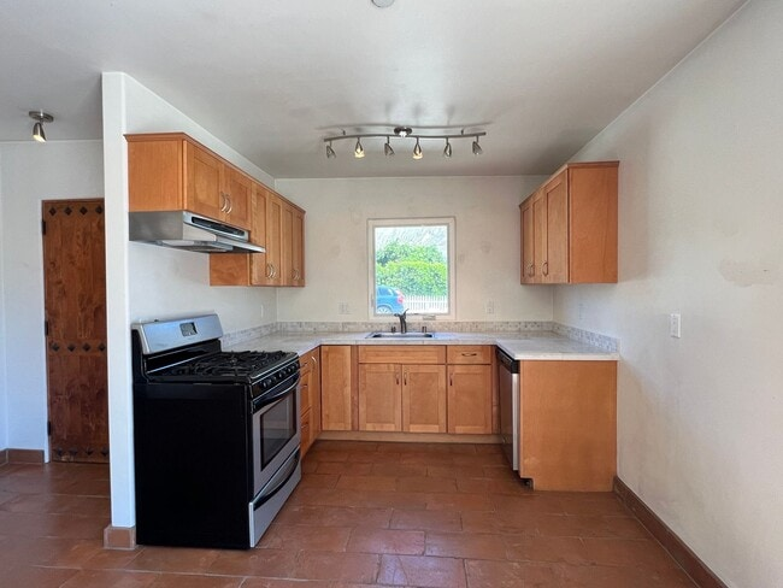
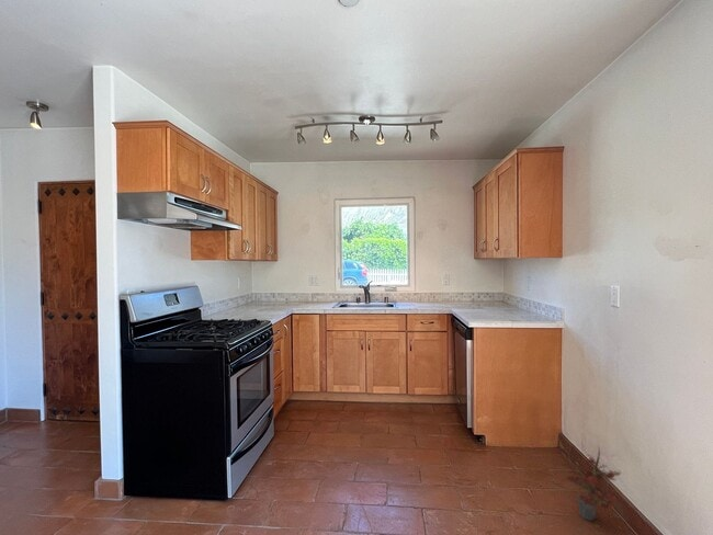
+ potted plant [559,444,622,522]
